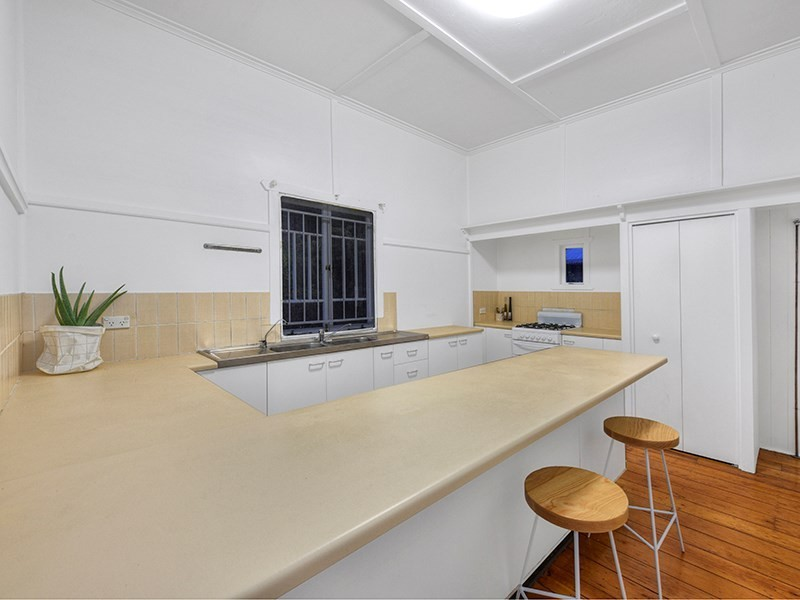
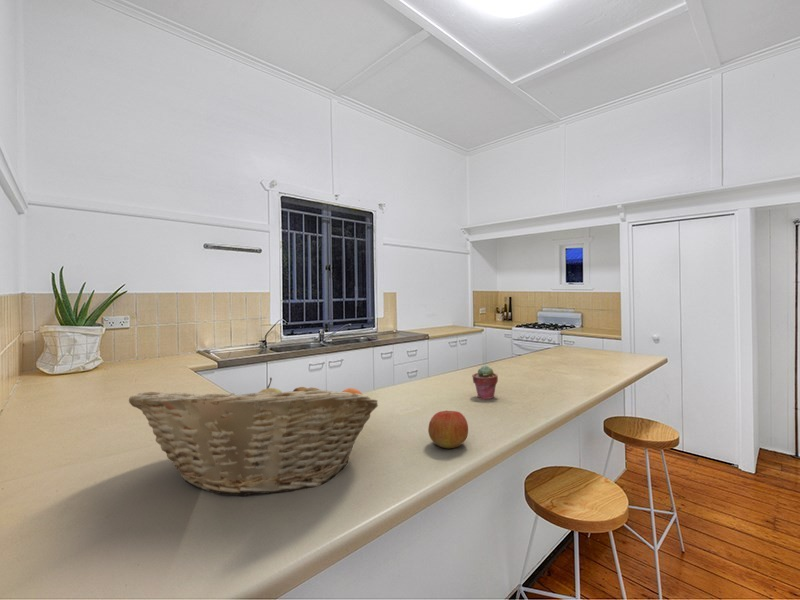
+ apple [427,410,469,449]
+ potted succulent [471,364,499,400]
+ fruit basket [128,377,379,497]
